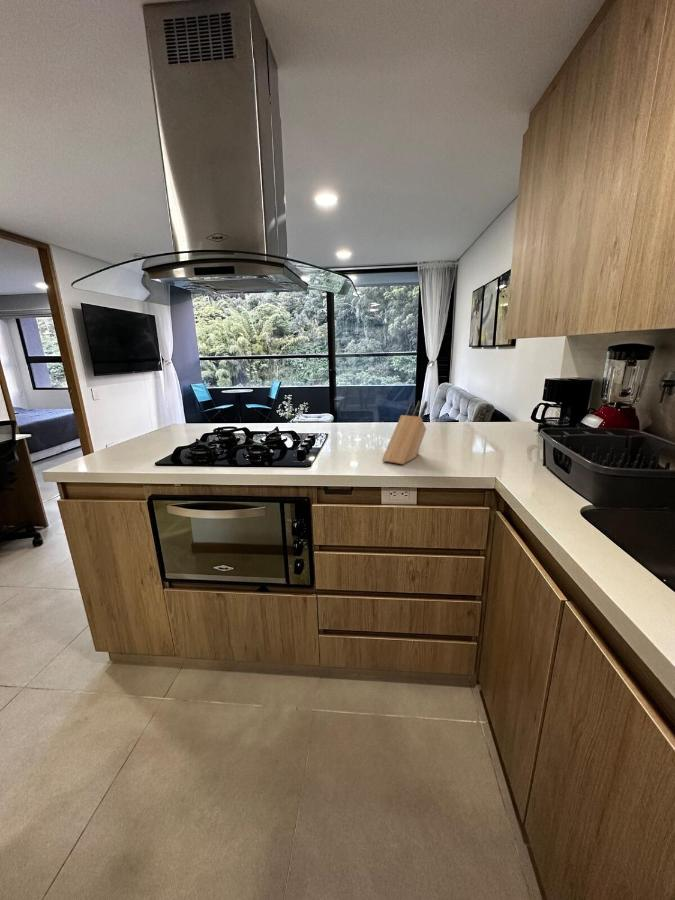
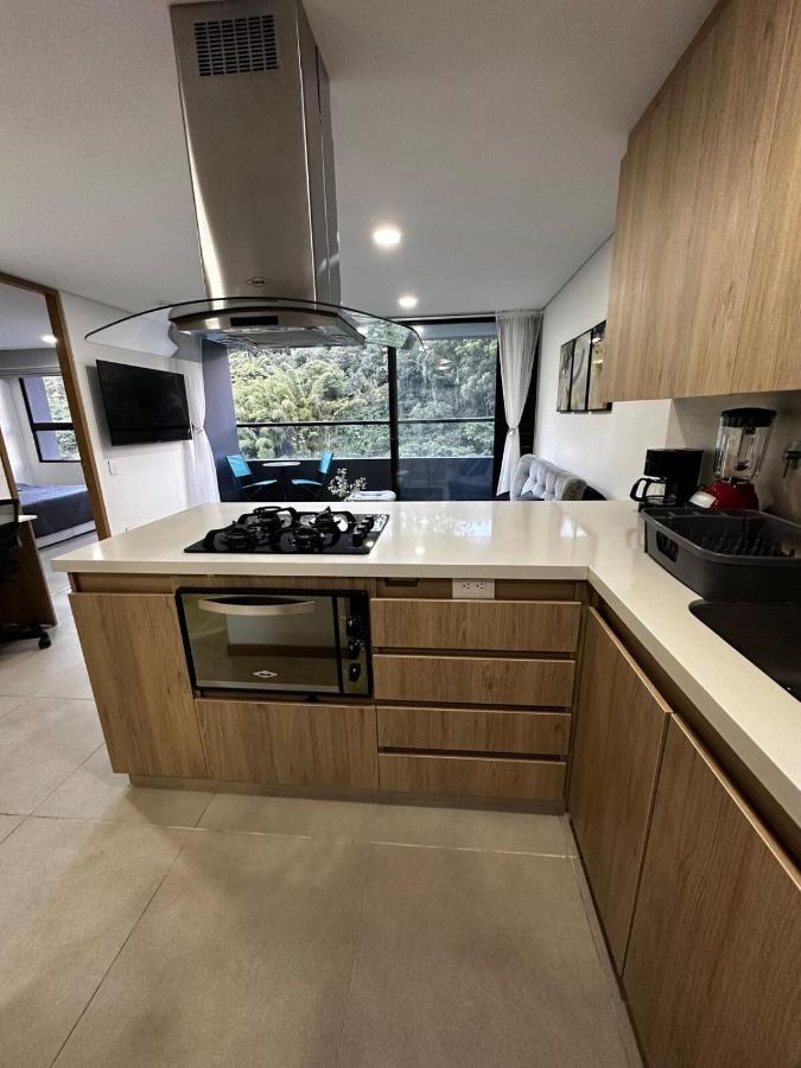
- knife block [381,400,428,465]
